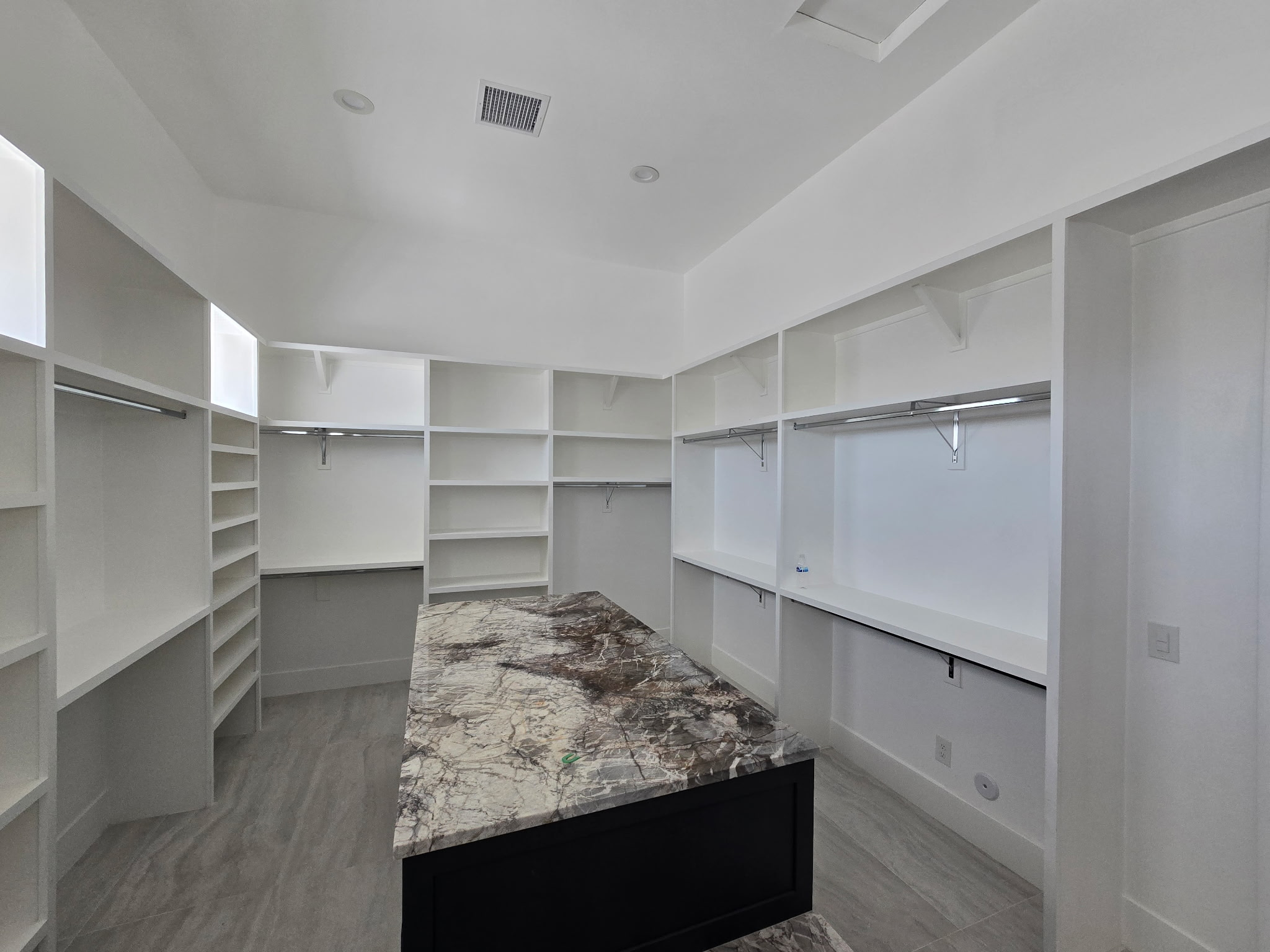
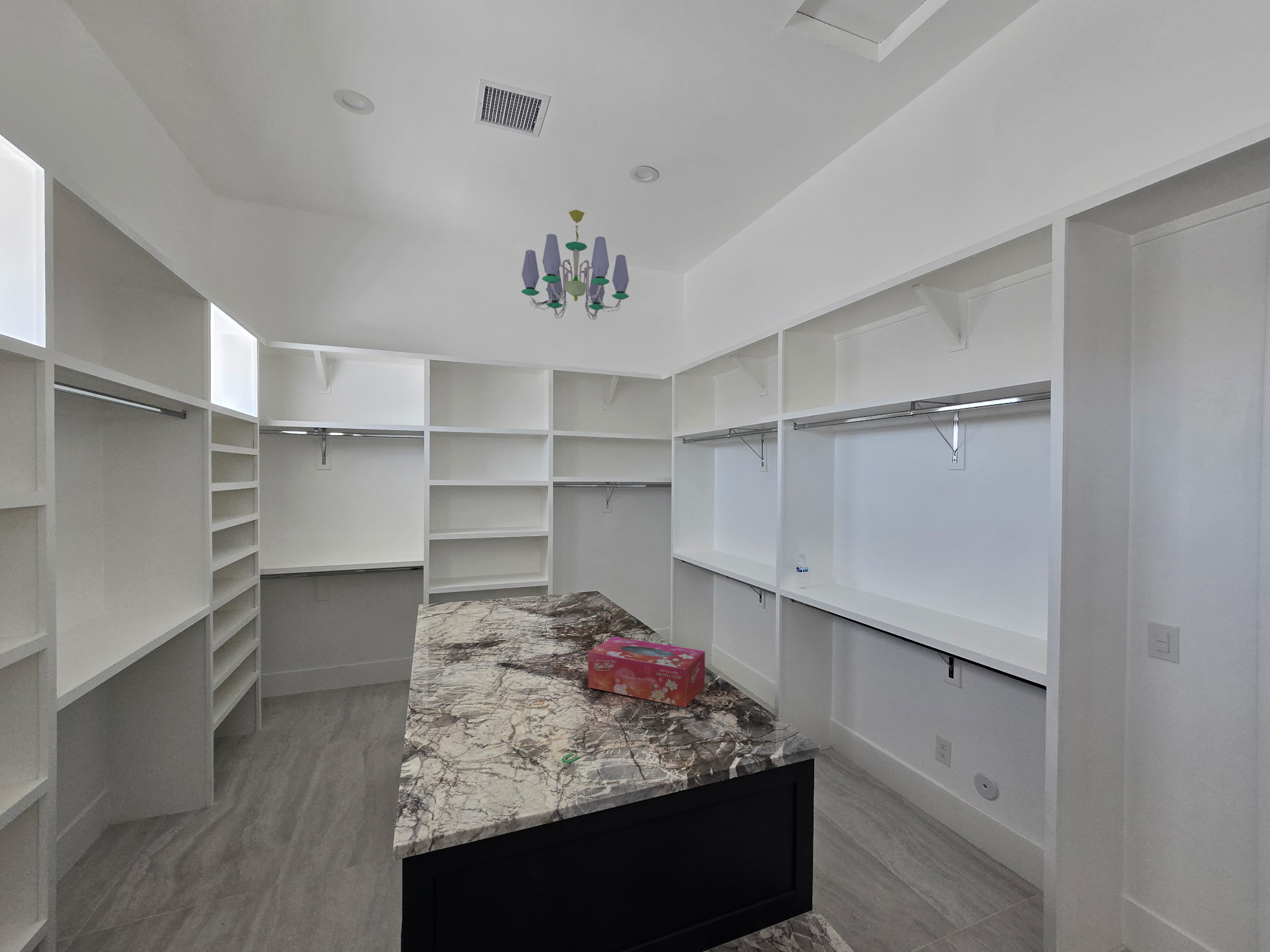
+ tissue box [587,636,706,708]
+ chandelier [521,209,629,320]
